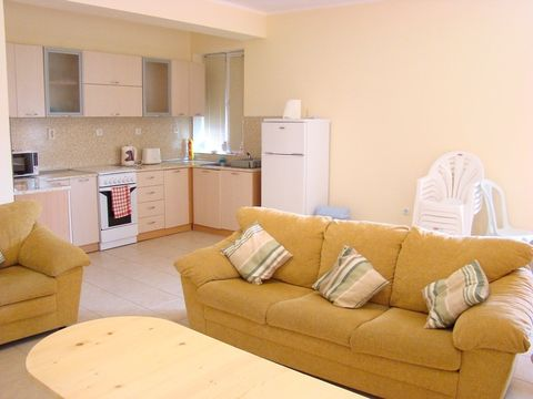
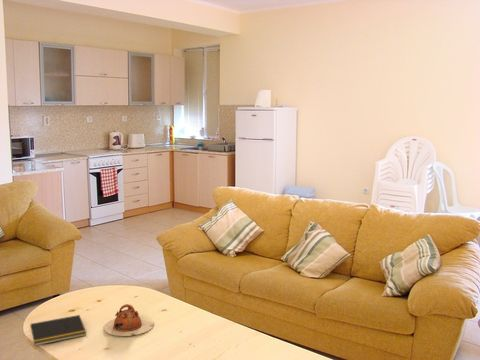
+ teapot [103,303,155,337]
+ notepad [29,314,87,347]
